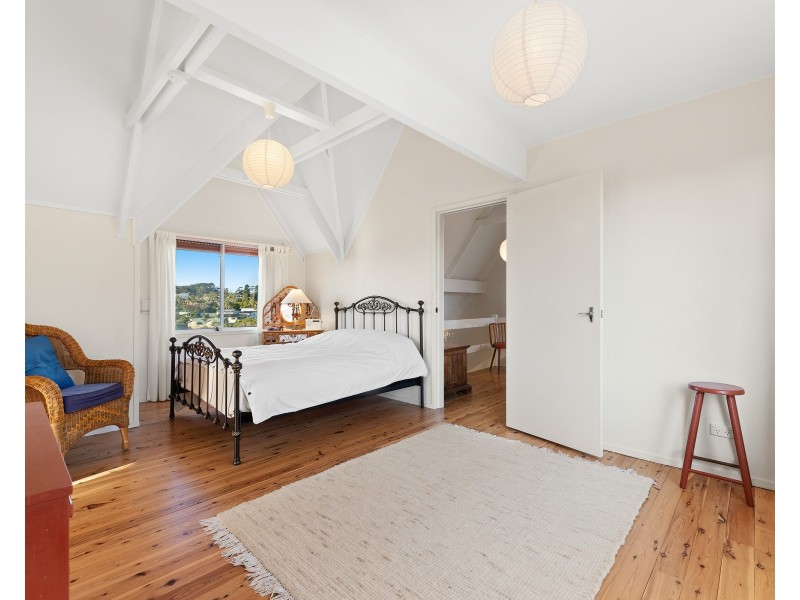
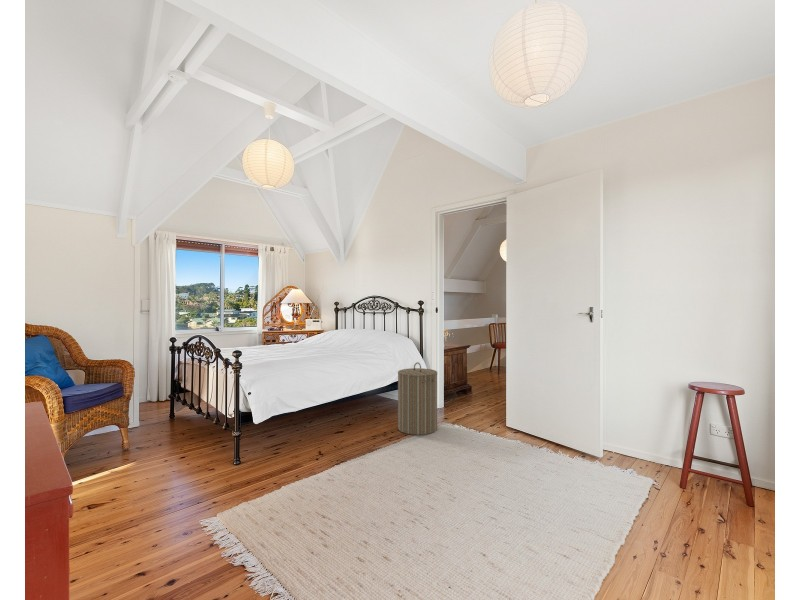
+ laundry hamper [397,361,438,436]
